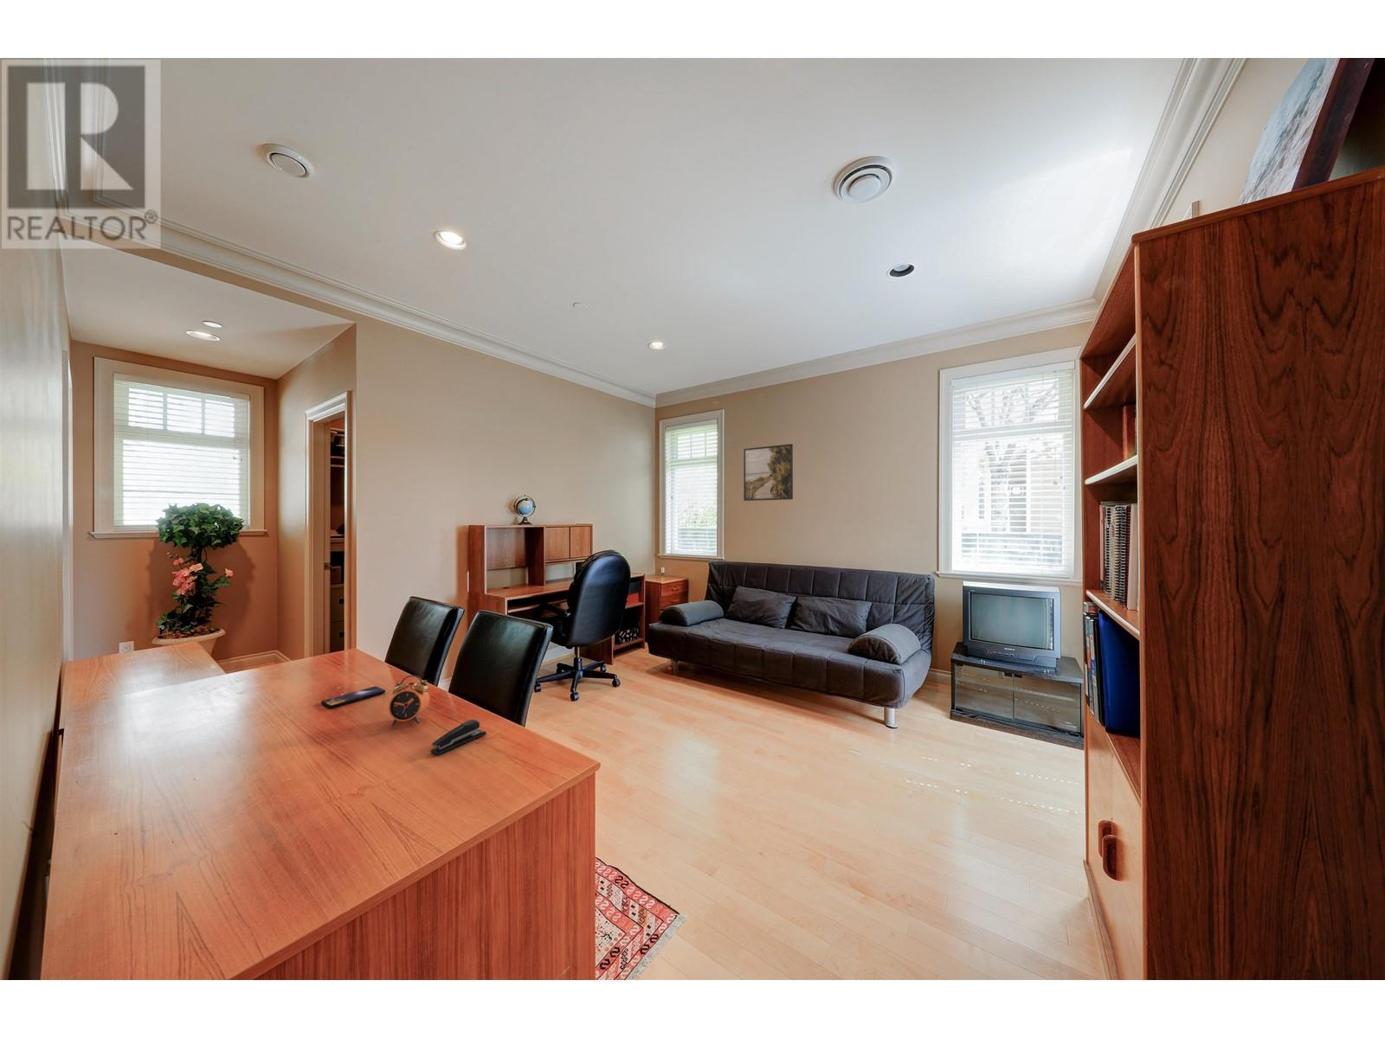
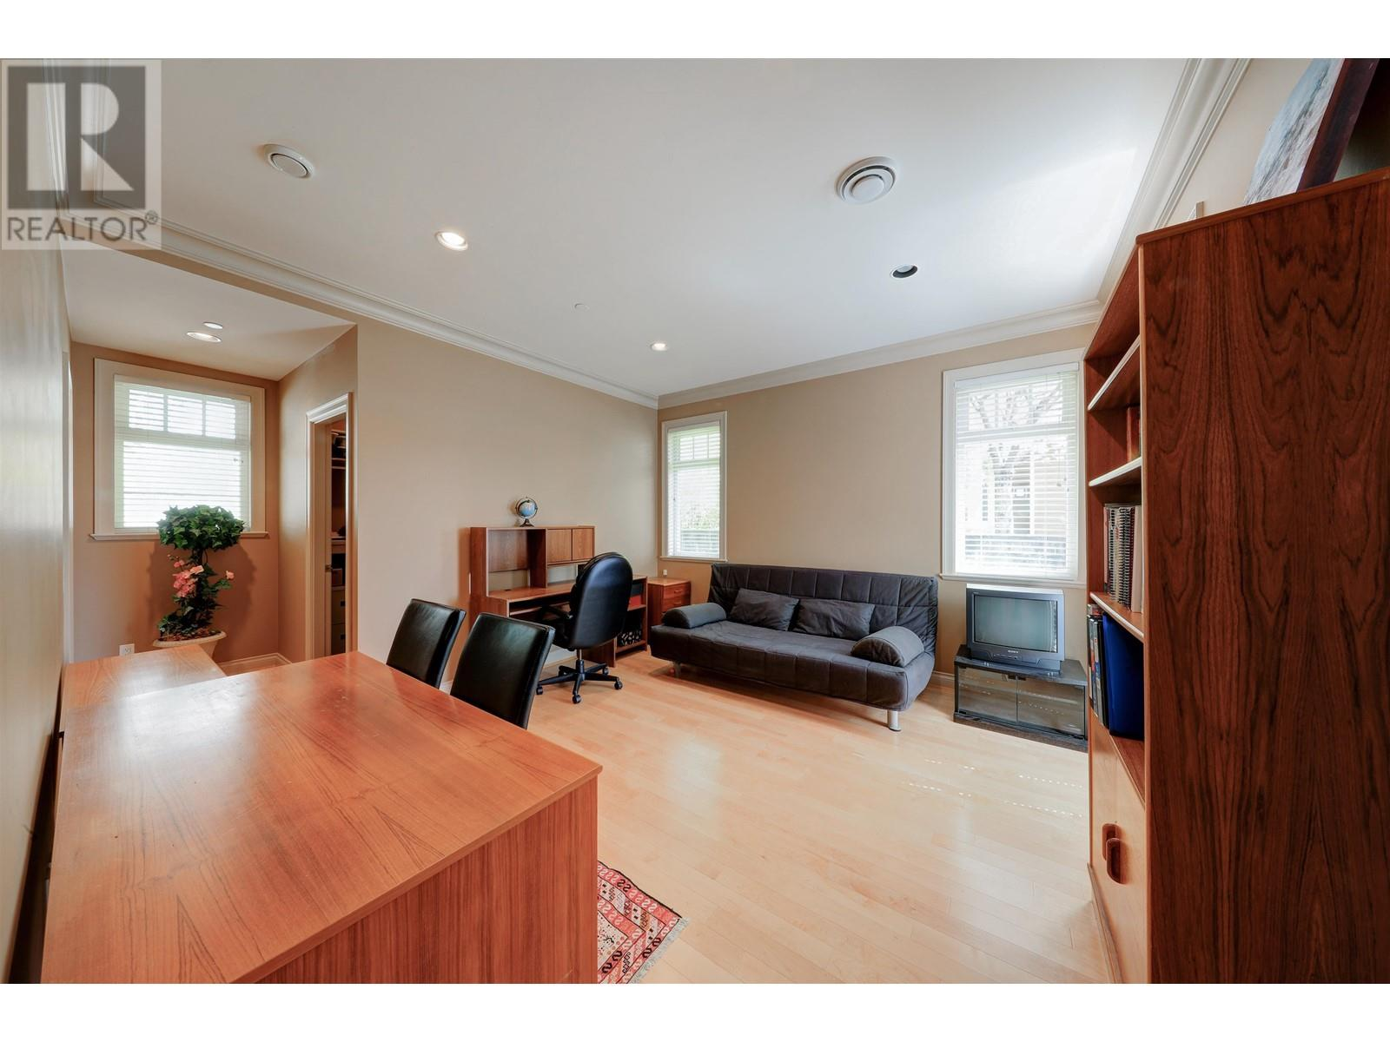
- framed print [743,443,794,502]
- stapler [430,719,487,756]
- alarm clock [388,675,431,726]
- smartphone [321,685,386,709]
